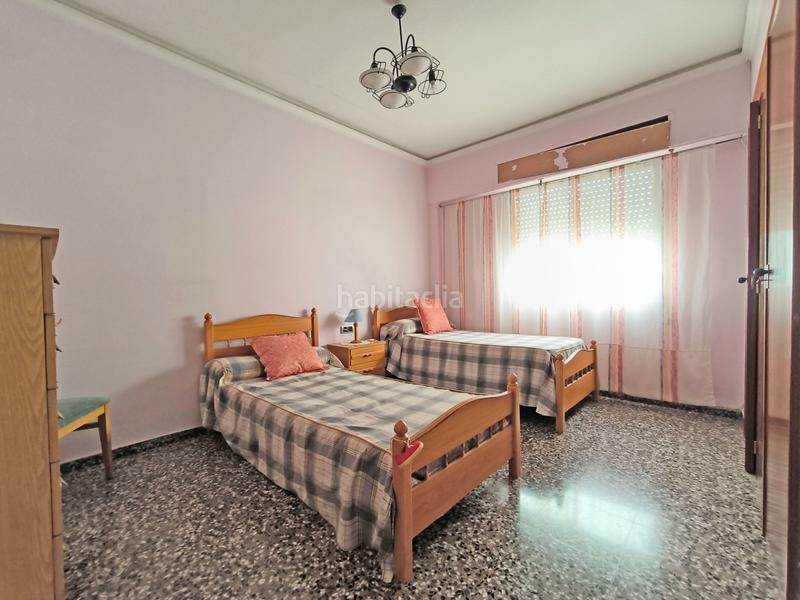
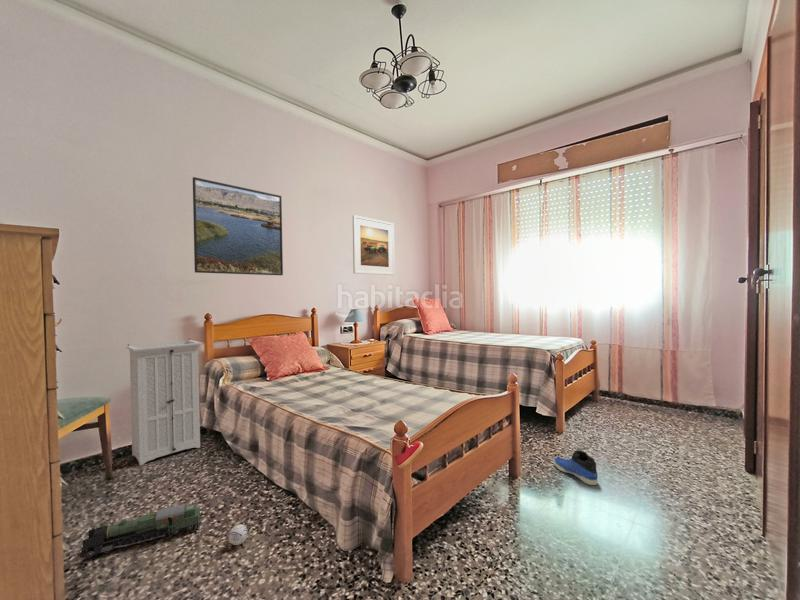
+ sneaker [552,449,599,486]
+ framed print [352,214,395,276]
+ storage cabinet [125,339,203,466]
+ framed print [192,176,284,276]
+ toy train [76,502,203,559]
+ ball [228,523,249,546]
